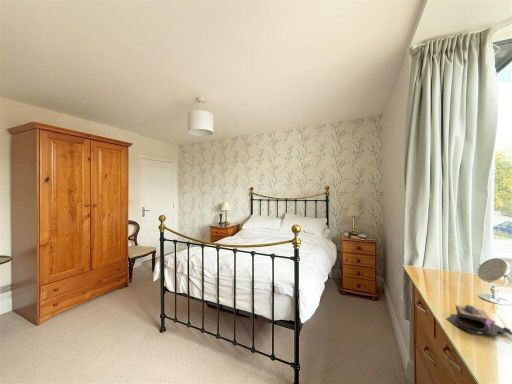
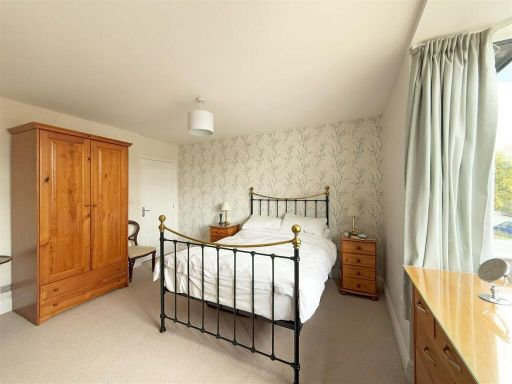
- jewelry box [444,304,512,336]
